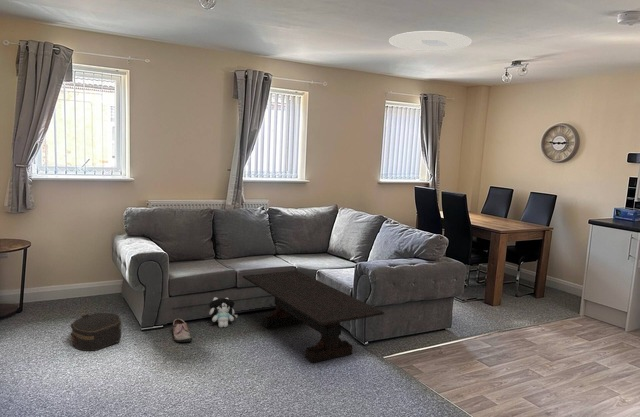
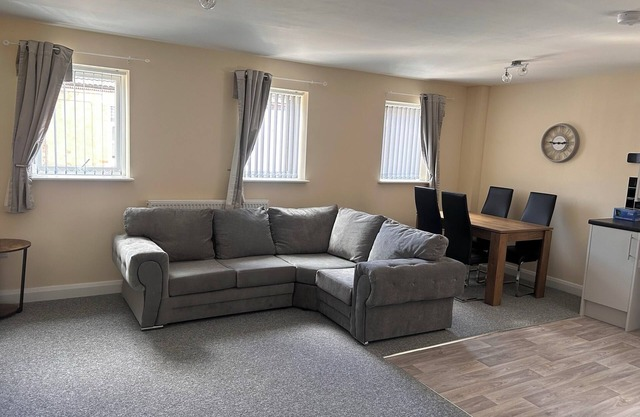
- plush toy [208,296,239,329]
- ceiling light [388,30,473,52]
- coffee table [242,270,385,364]
- hat box [70,312,122,352]
- shoe [171,318,193,343]
